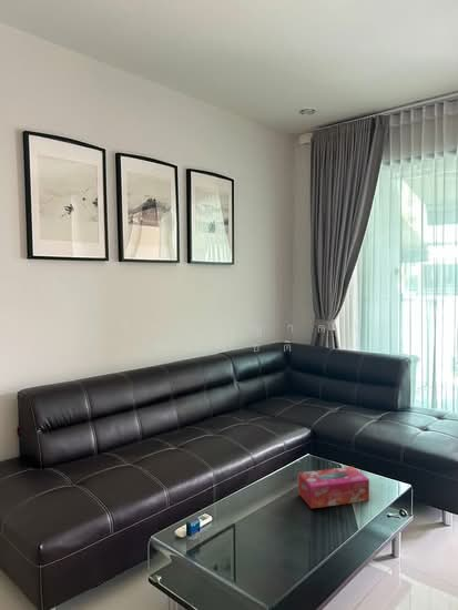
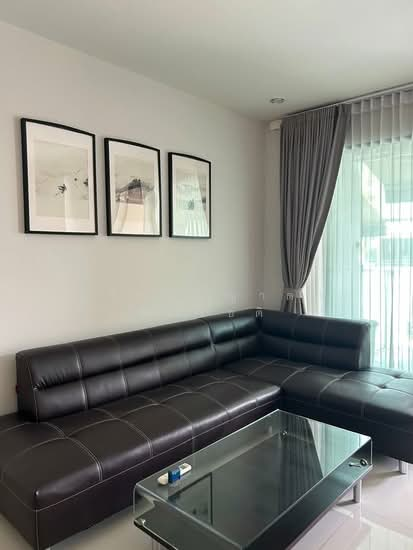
- tissue box [297,466,370,509]
